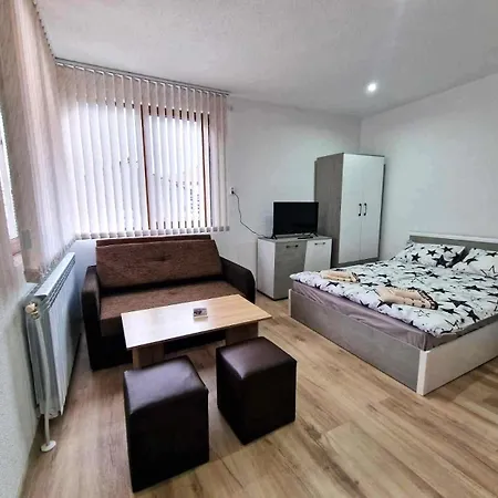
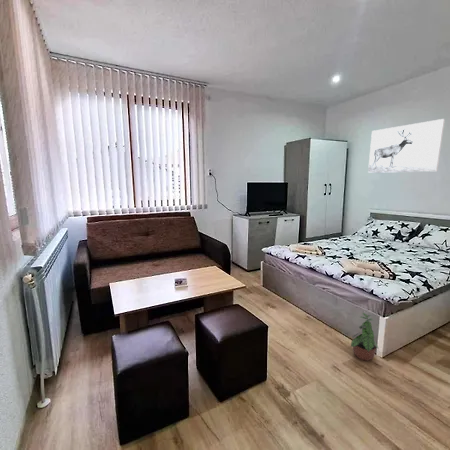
+ potted plant [350,312,379,362]
+ wall art [367,118,446,174]
